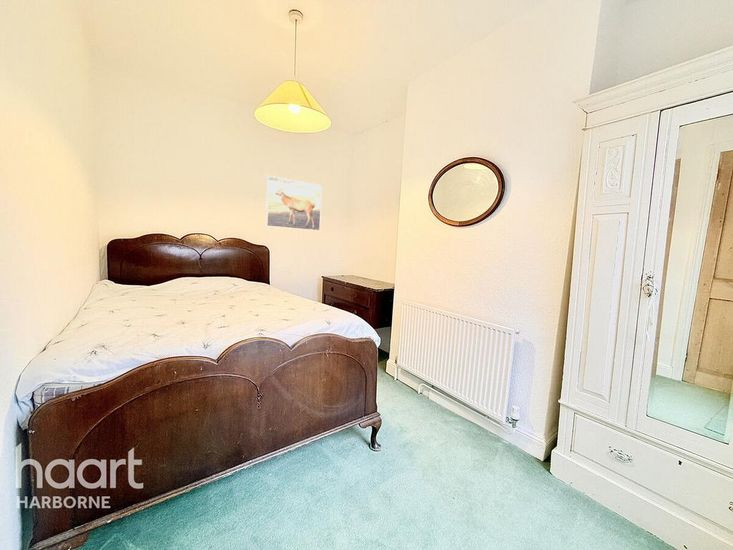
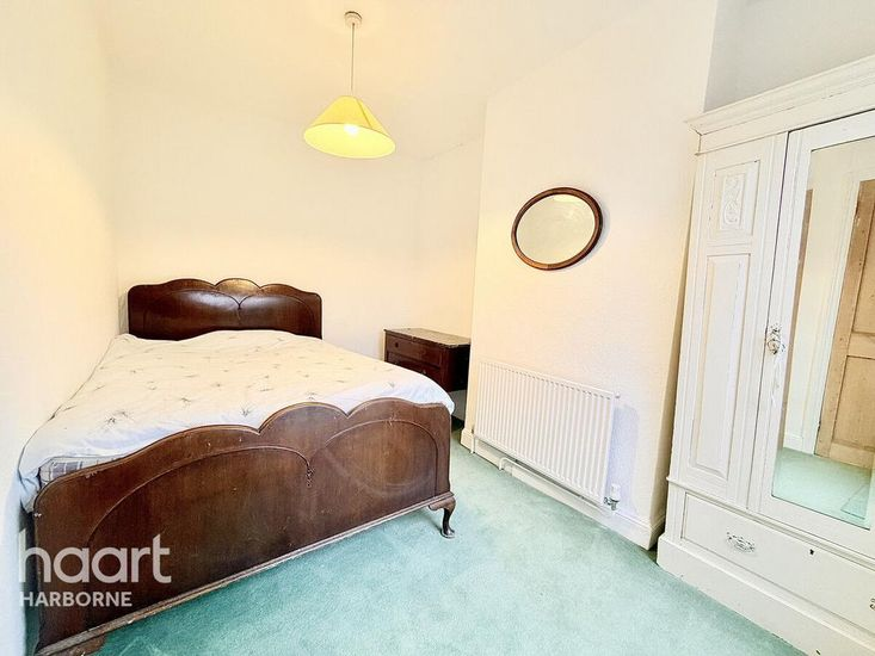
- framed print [265,175,323,232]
